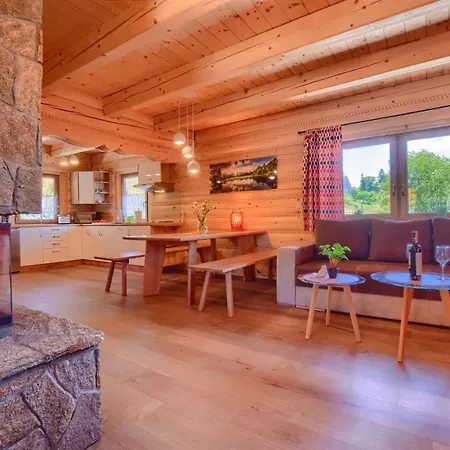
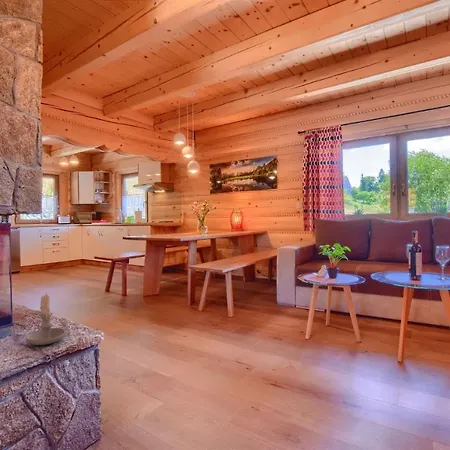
+ candle [25,292,66,346]
